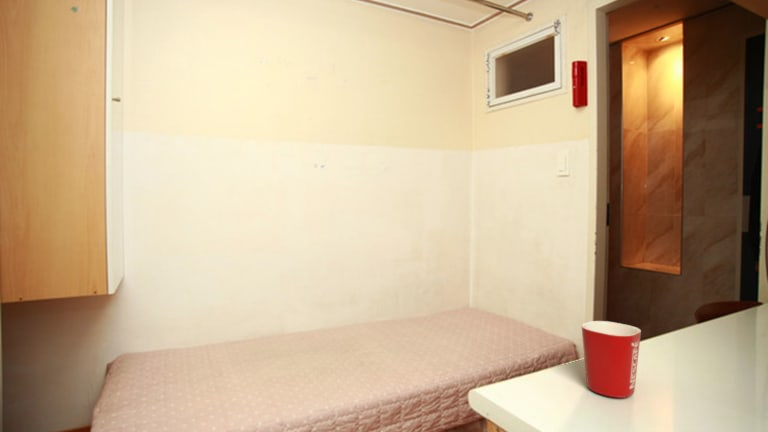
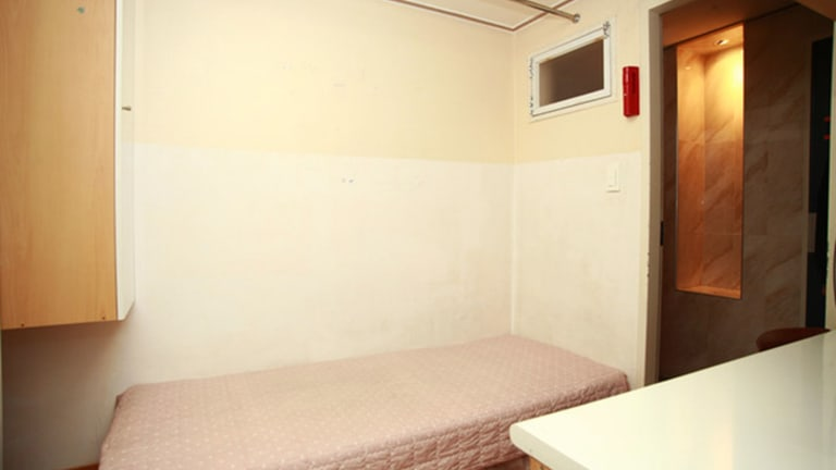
- mug [581,320,642,399]
